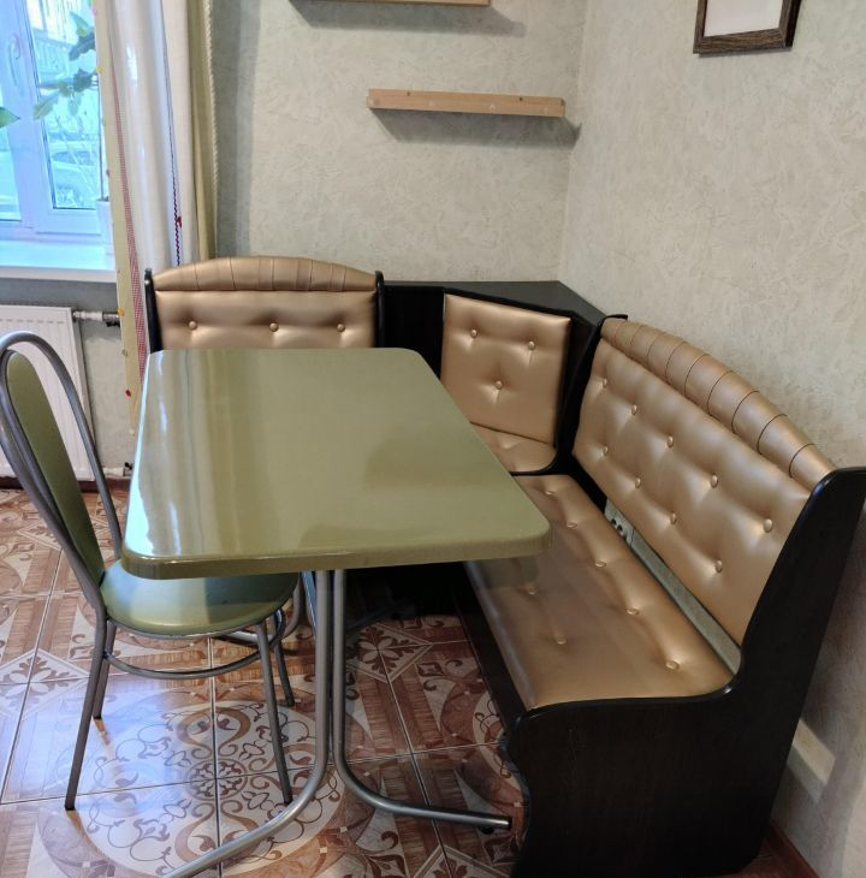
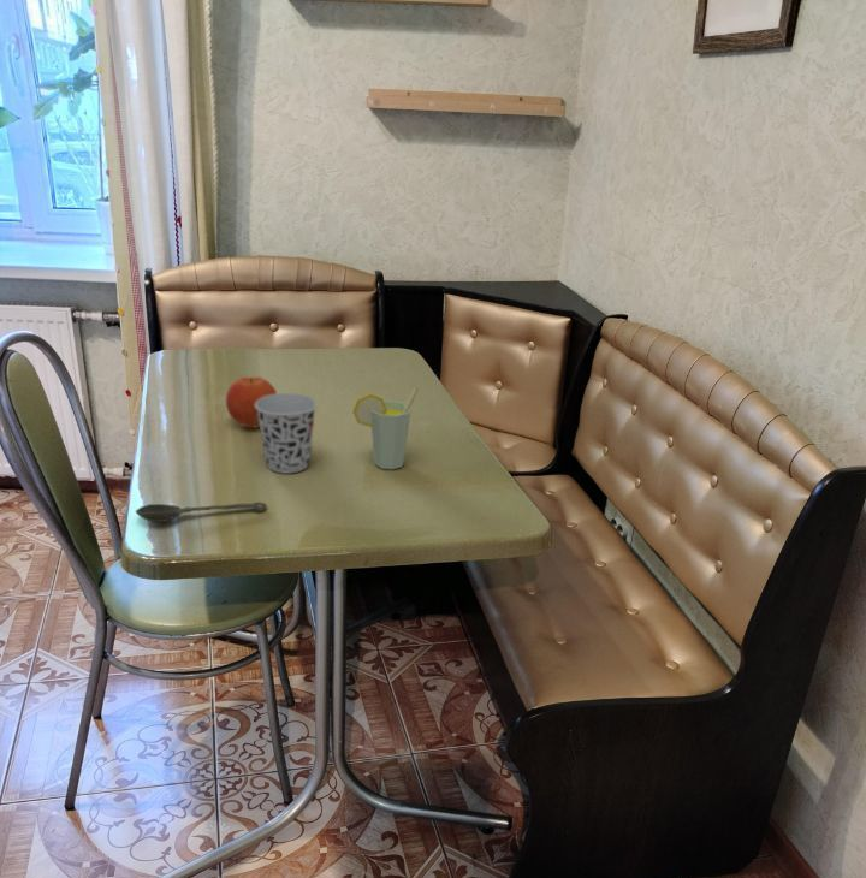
+ spoon [135,502,268,523]
+ cup [351,386,420,470]
+ cup [255,392,318,475]
+ fruit [225,375,278,429]
